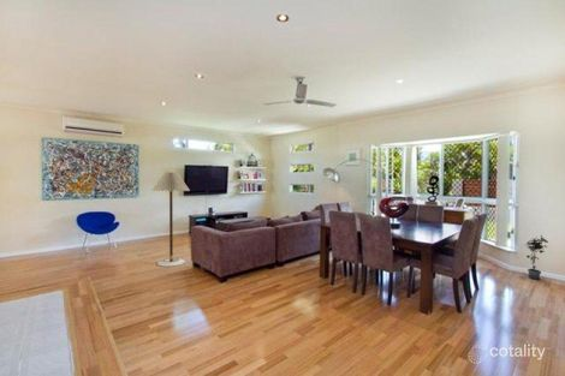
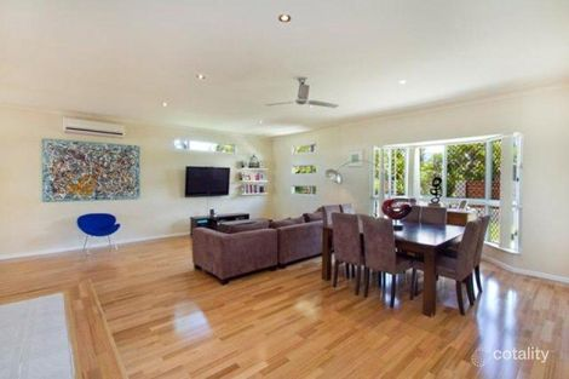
- potted plant [523,234,549,281]
- floor lamp [150,171,191,268]
